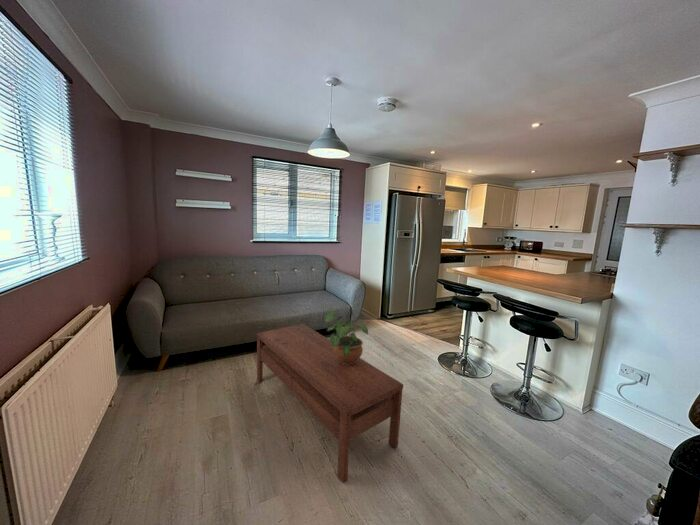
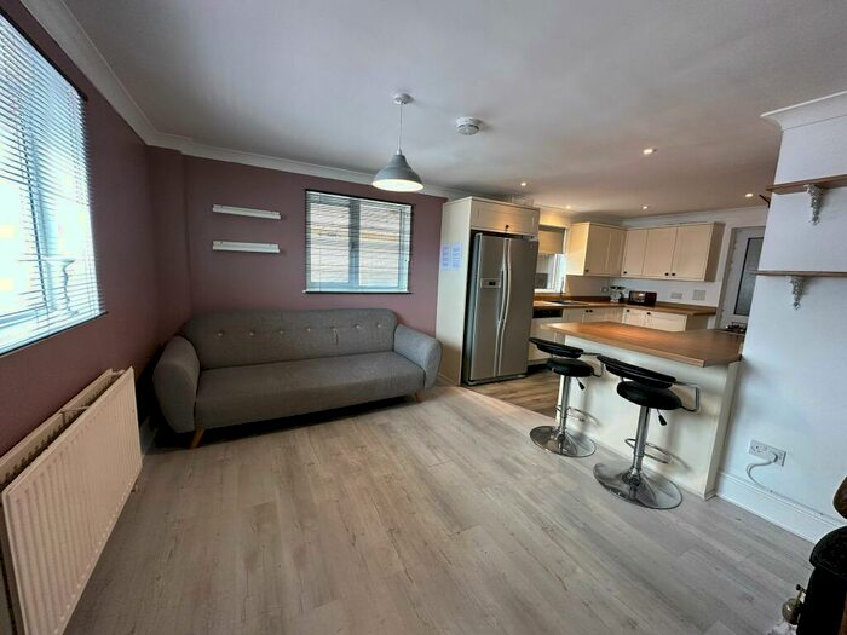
- coffee table [256,323,404,484]
- potted plant [324,309,369,365]
